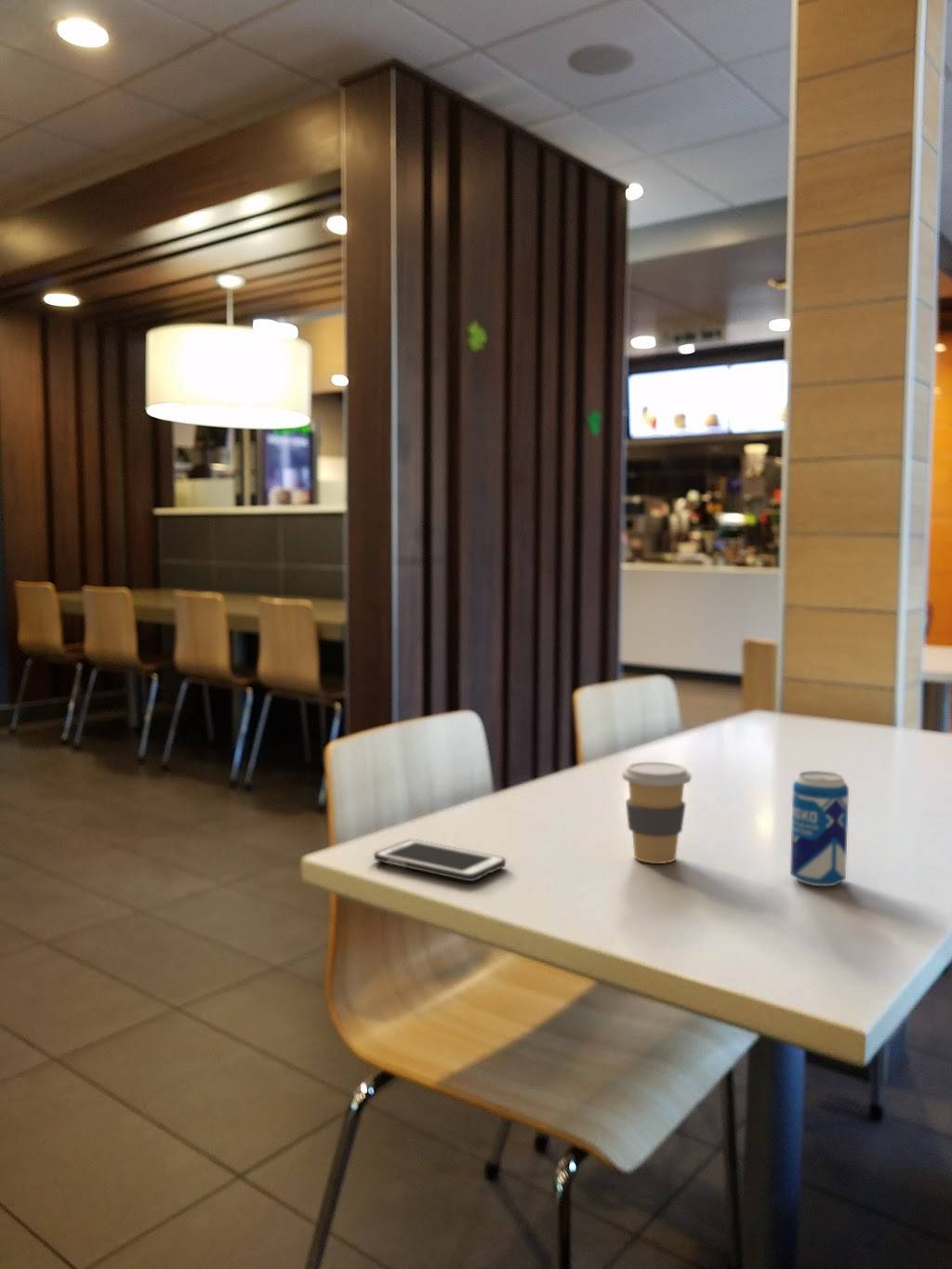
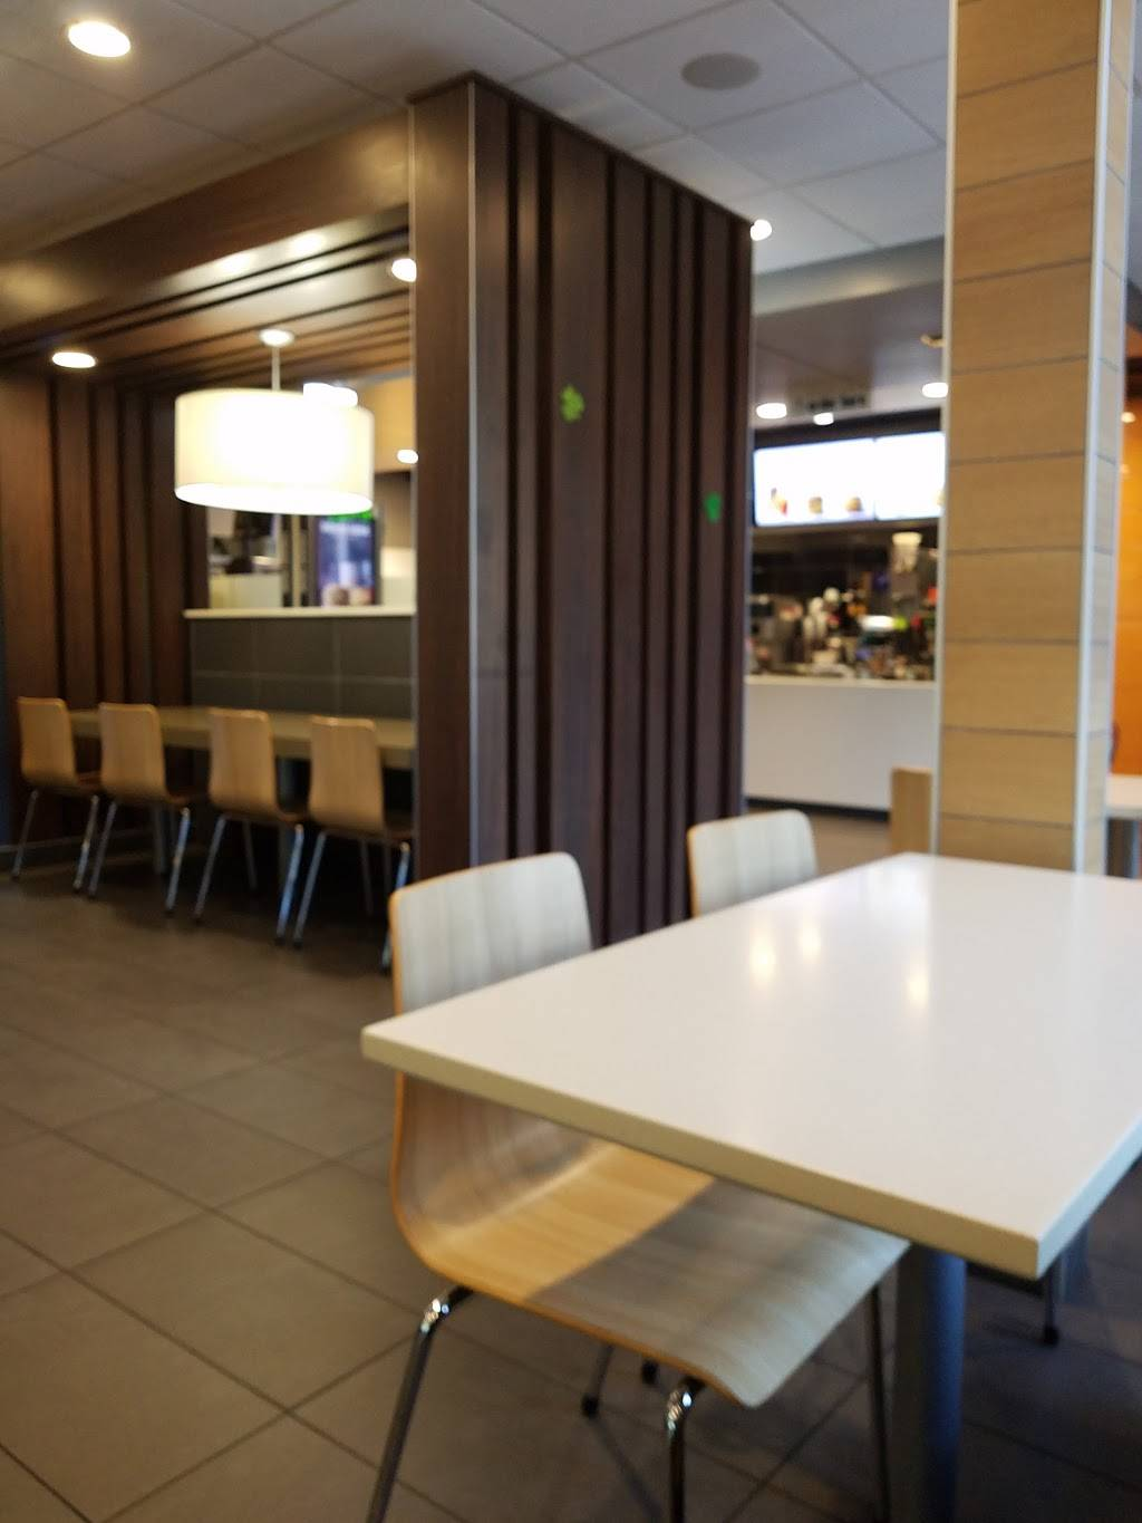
- cell phone [373,839,507,882]
- coffee cup [621,761,693,865]
- beverage can [789,770,850,887]
